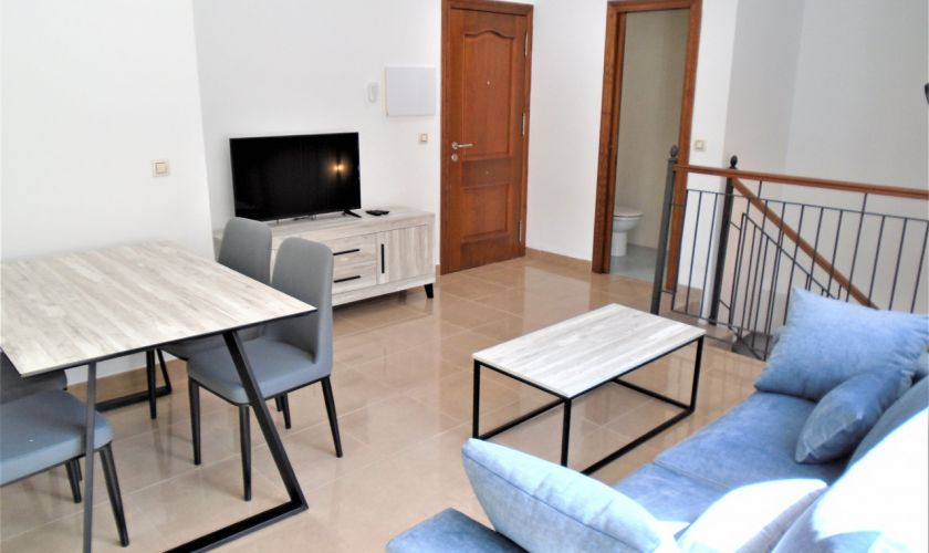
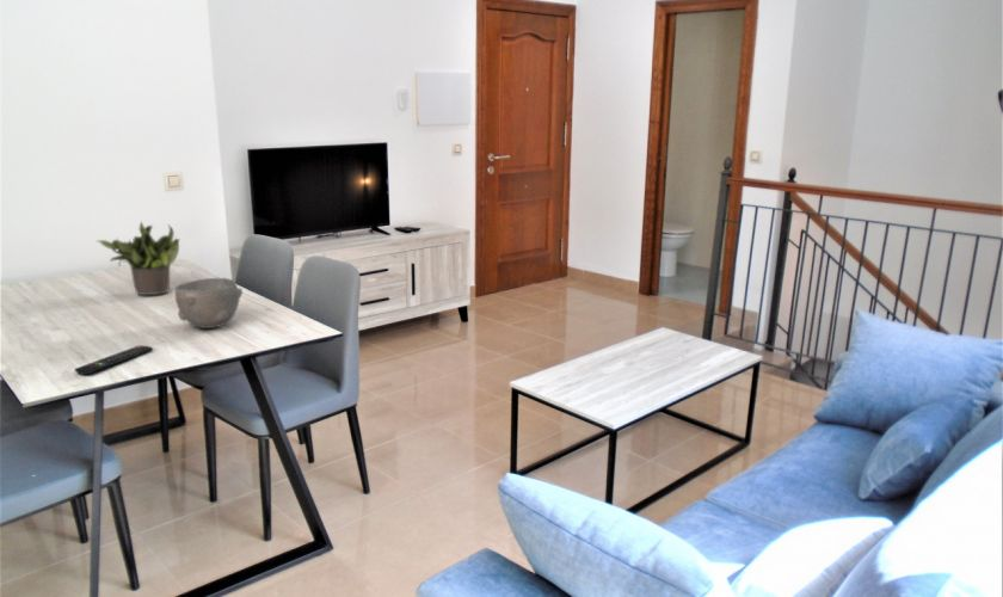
+ potted plant [96,221,181,296]
+ remote control [74,345,154,376]
+ bowl [173,277,244,330]
